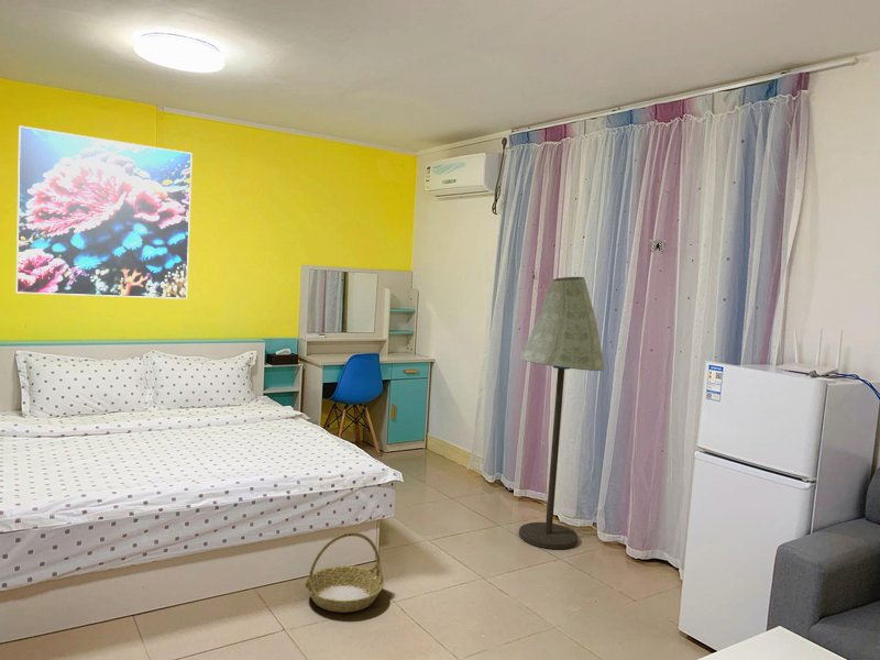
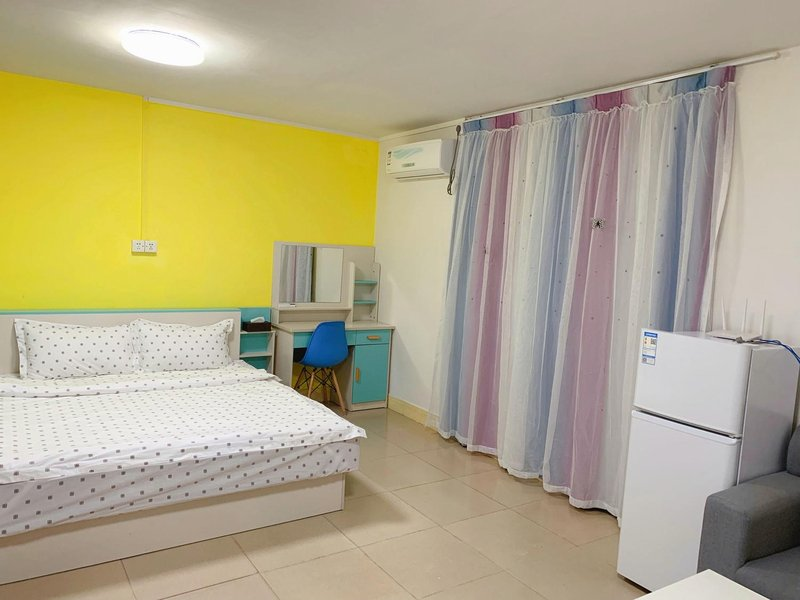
- floor lamp [518,276,606,550]
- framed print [15,124,194,300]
- basket [304,531,385,614]
